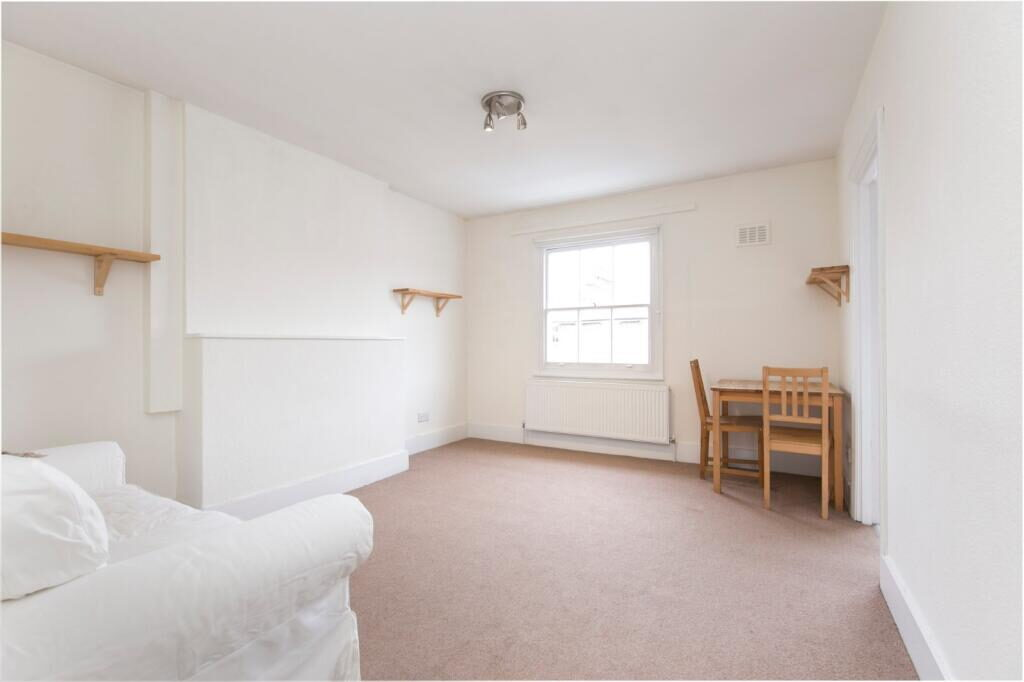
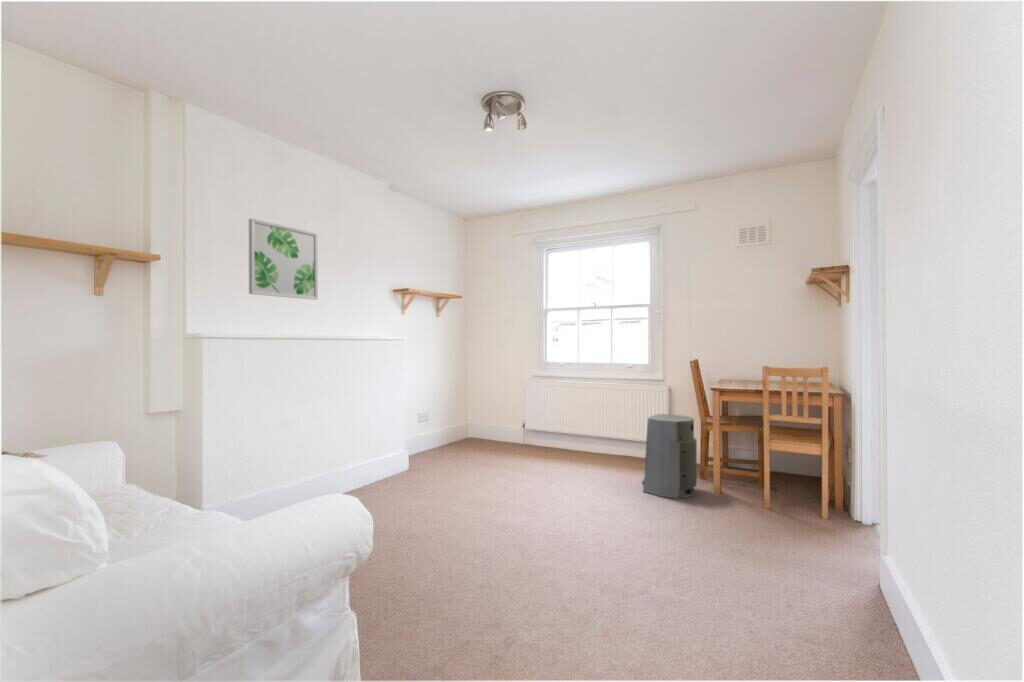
+ air purifier [641,413,698,500]
+ wall art [248,217,319,301]
